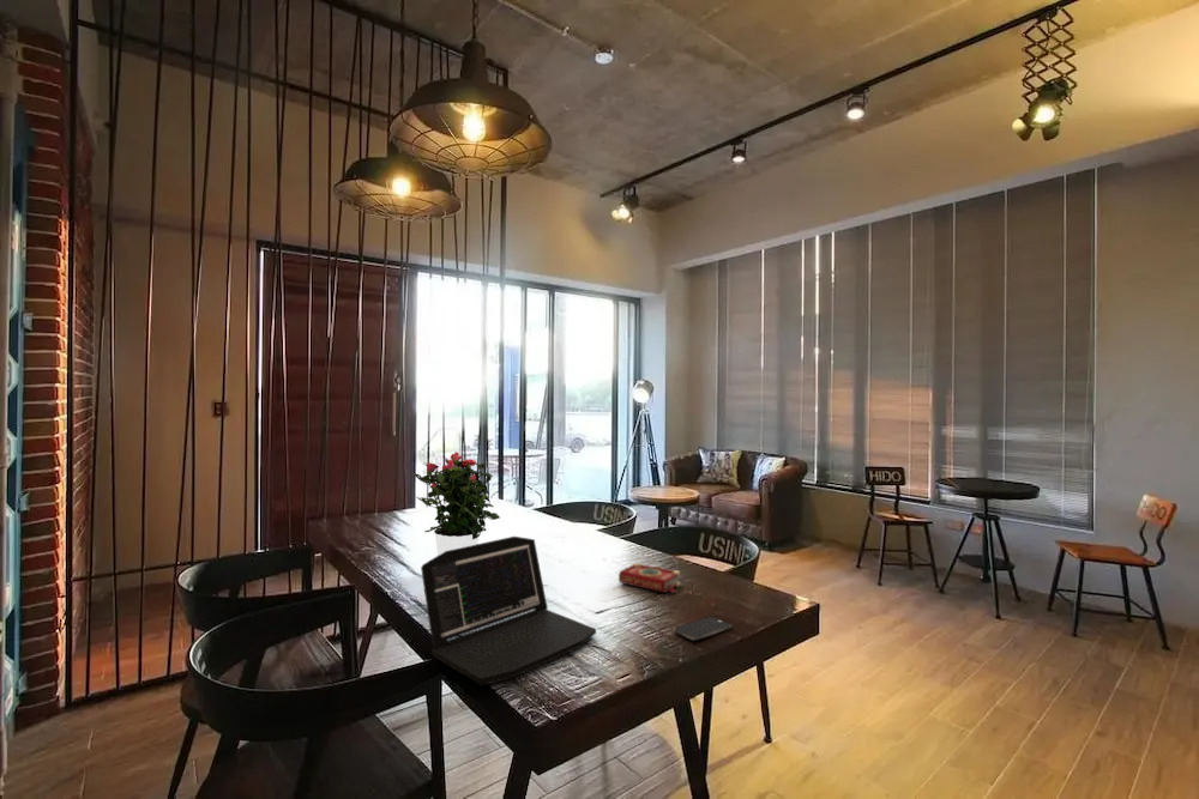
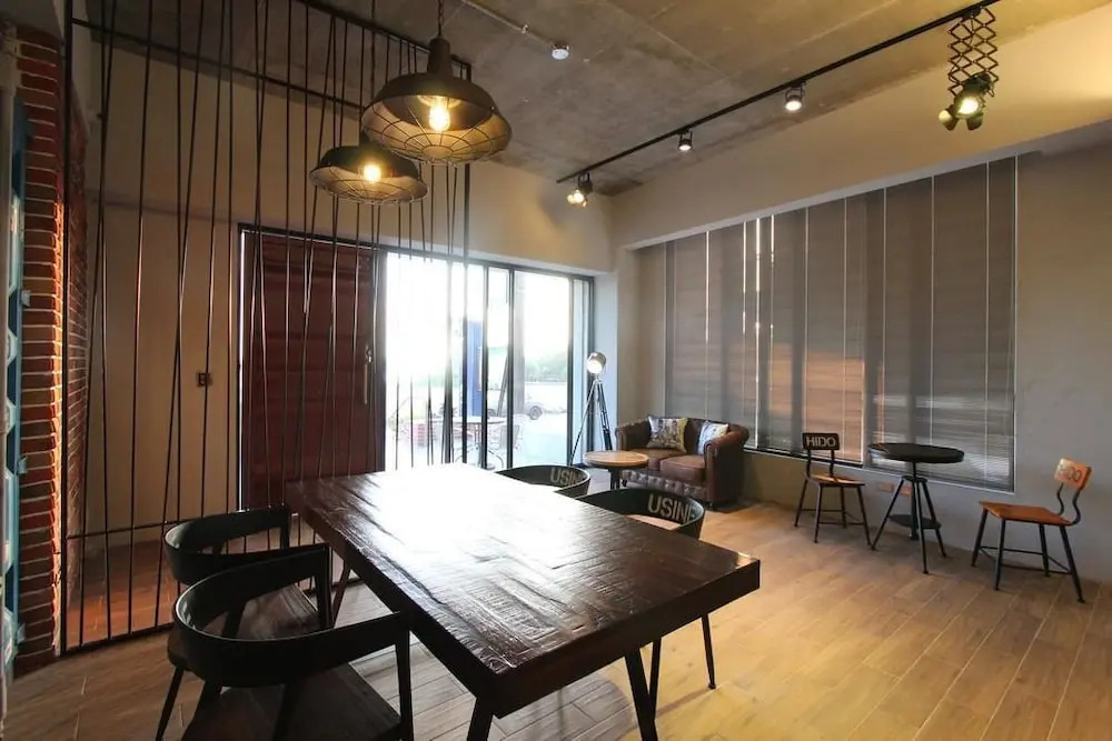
- book [617,562,681,594]
- laptop [420,535,597,686]
- potted flower [410,452,501,556]
- smartphone [673,616,733,642]
